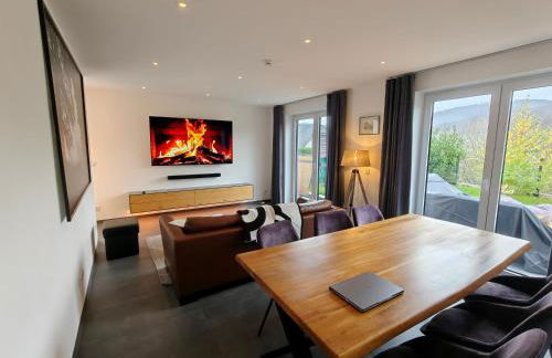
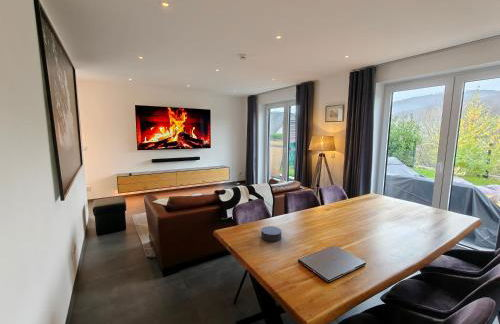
+ candle [259,225,283,243]
